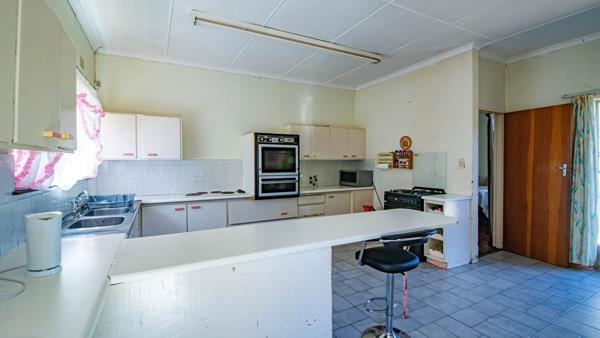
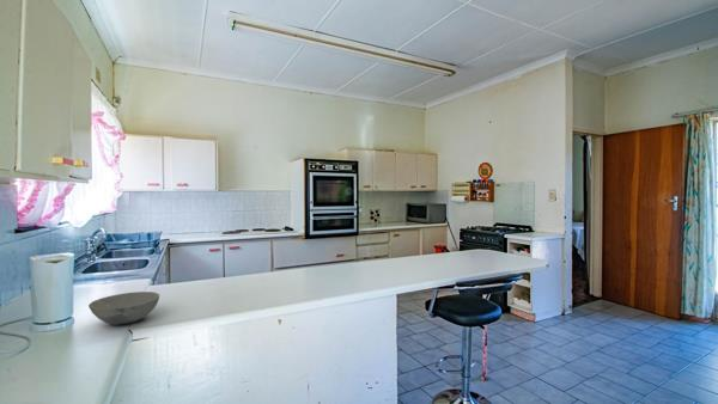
+ bowl [87,290,160,326]
